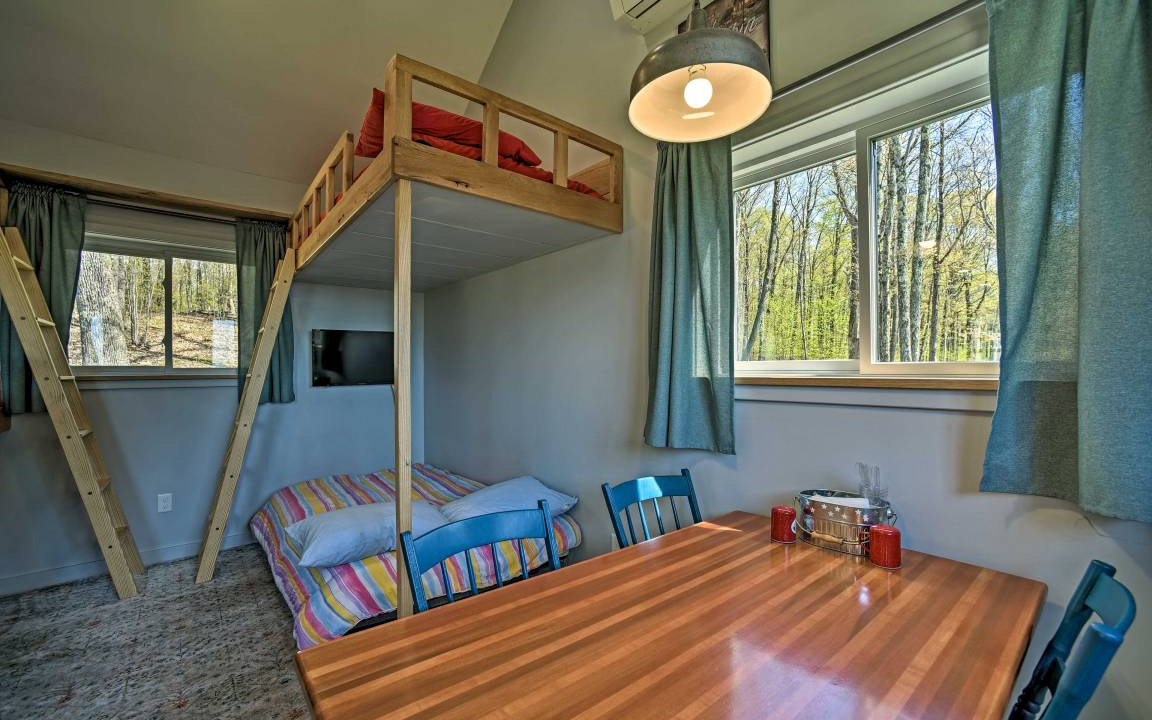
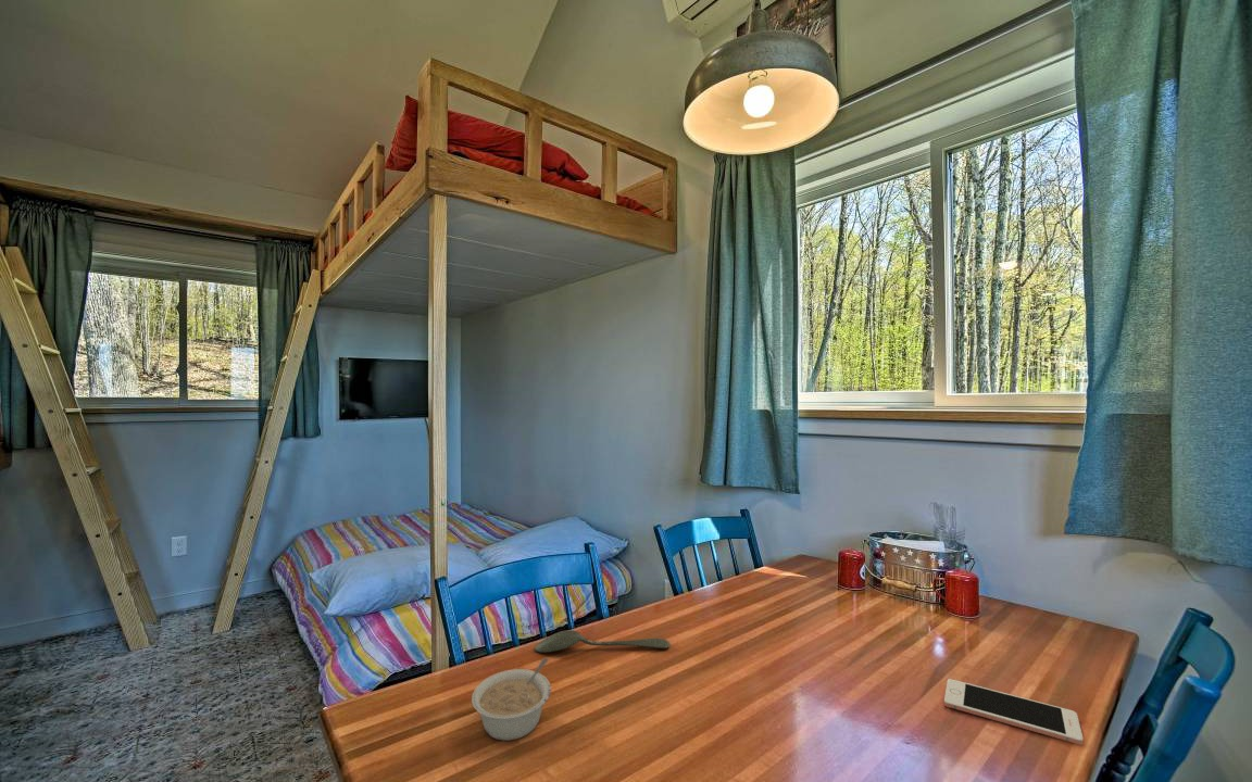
+ spoon [534,629,672,654]
+ legume [471,657,552,742]
+ cell phone [943,678,1085,746]
